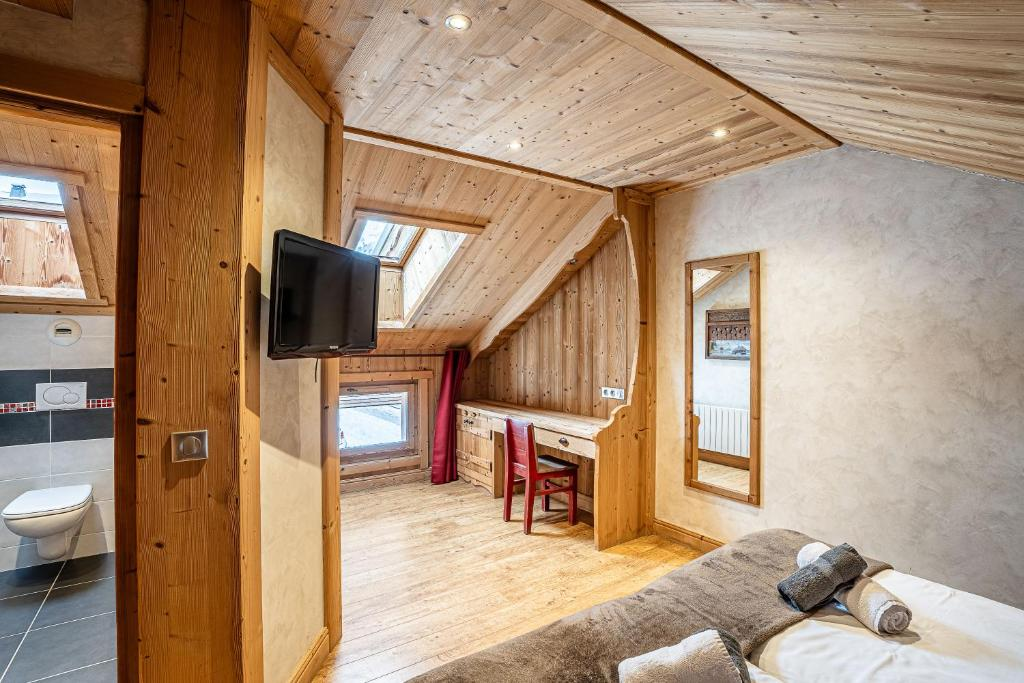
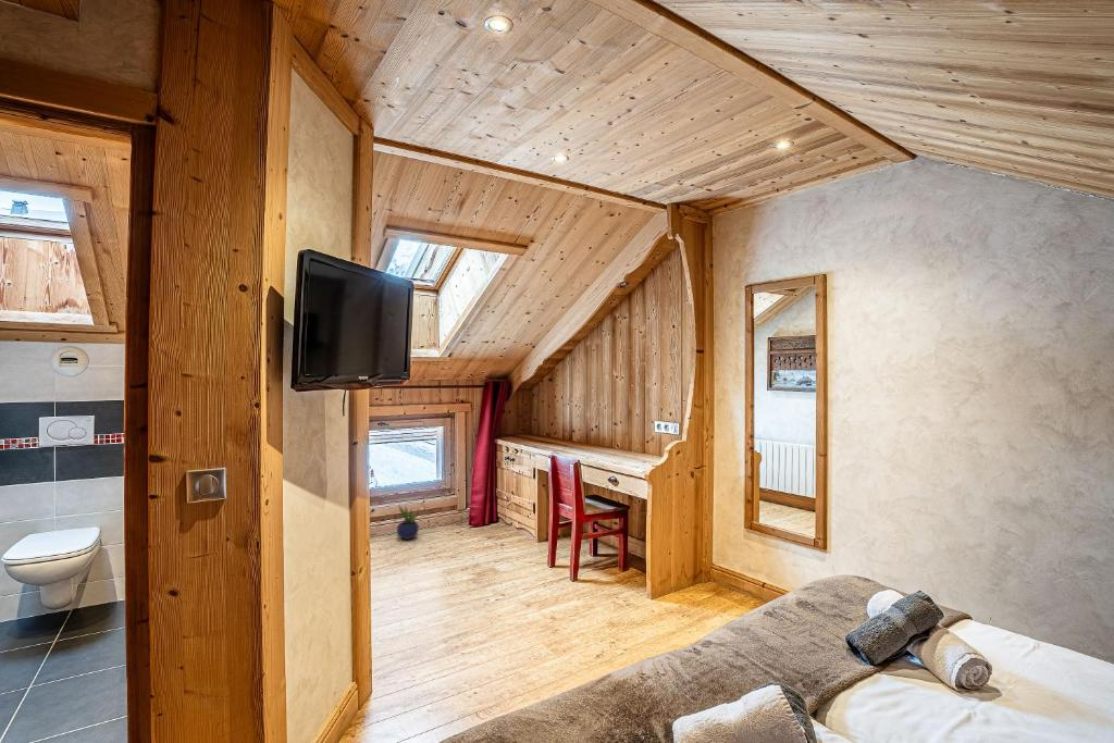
+ potted plant [396,503,422,541]
